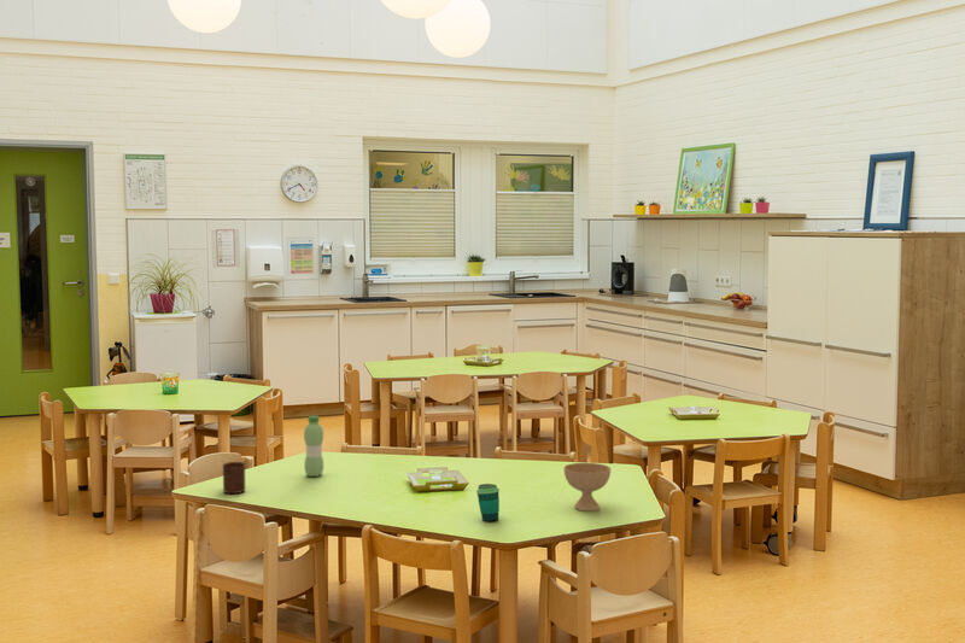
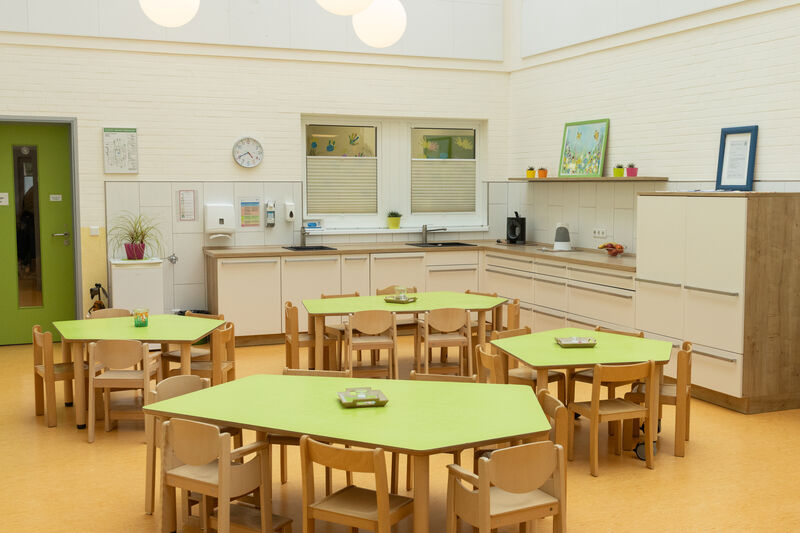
- cup [475,483,501,524]
- water bottle [303,415,324,478]
- bowl [562,462,612,513]
- cup [222,461,246,495]
